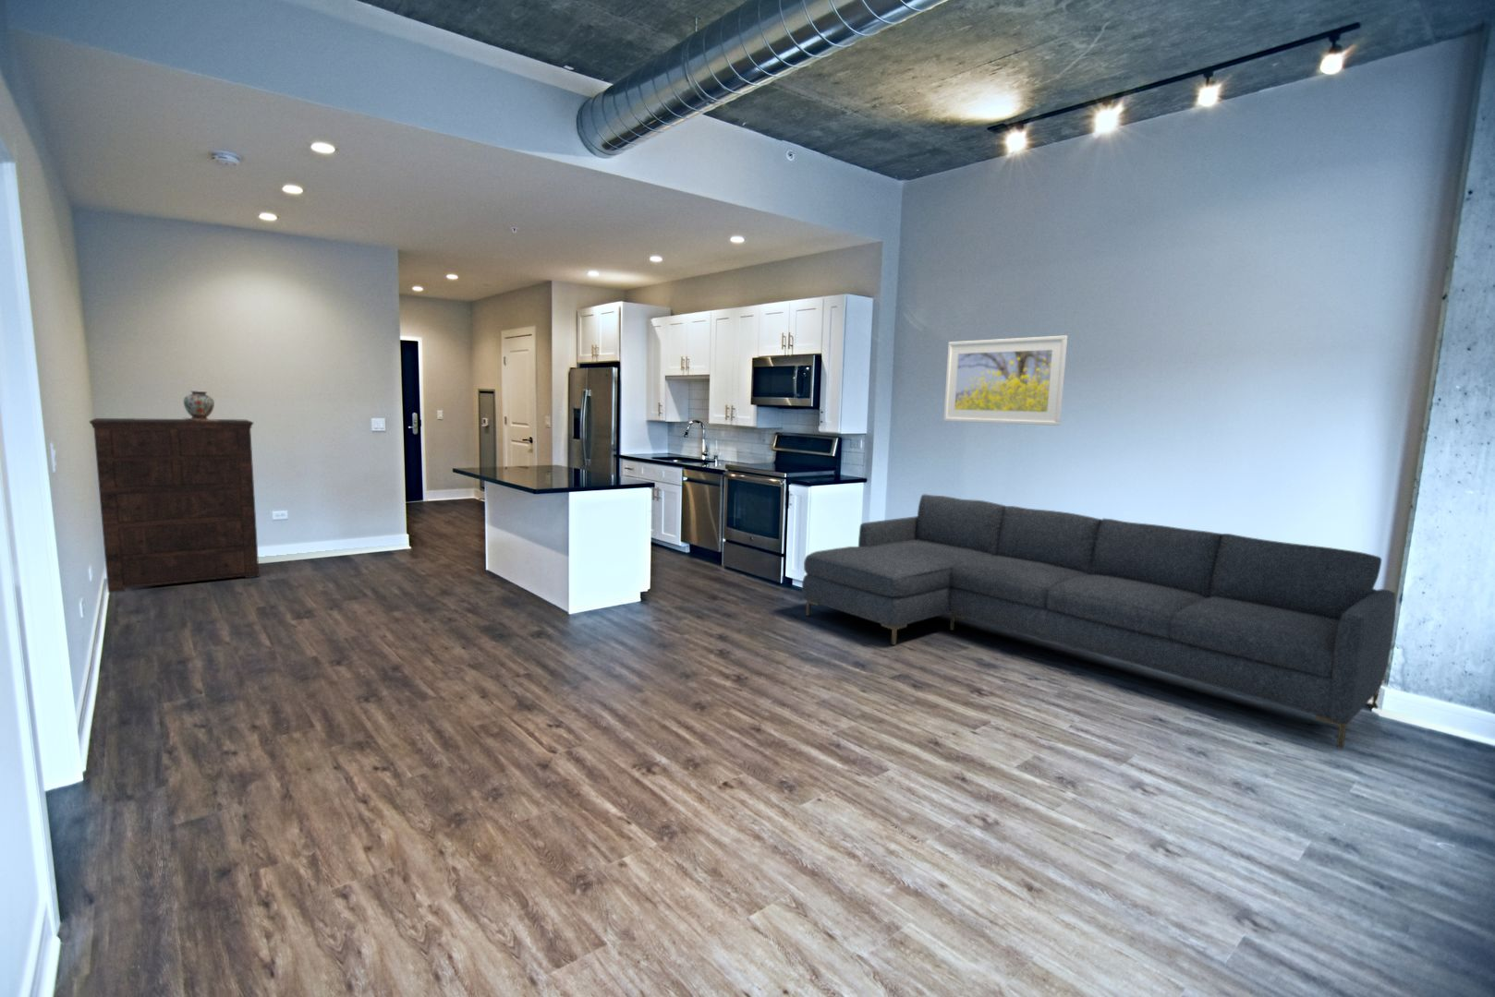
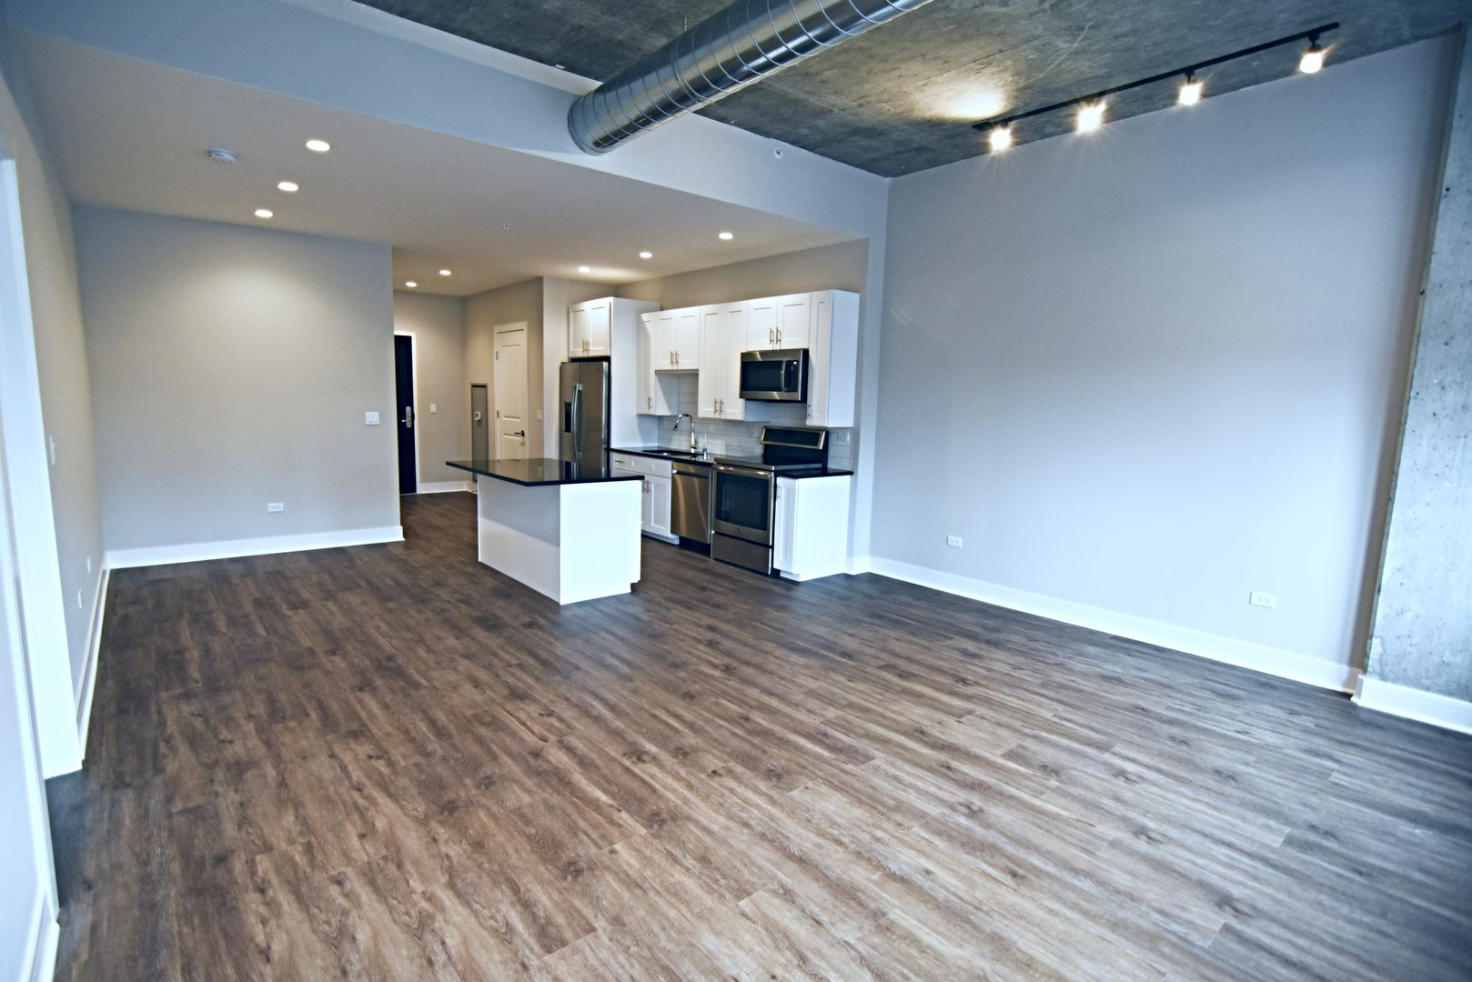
- sofa [801,494,1396,750]
- dresser [89,417,260,593]
- decorative vase [183,389,219,421]
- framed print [943,334,1069,426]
